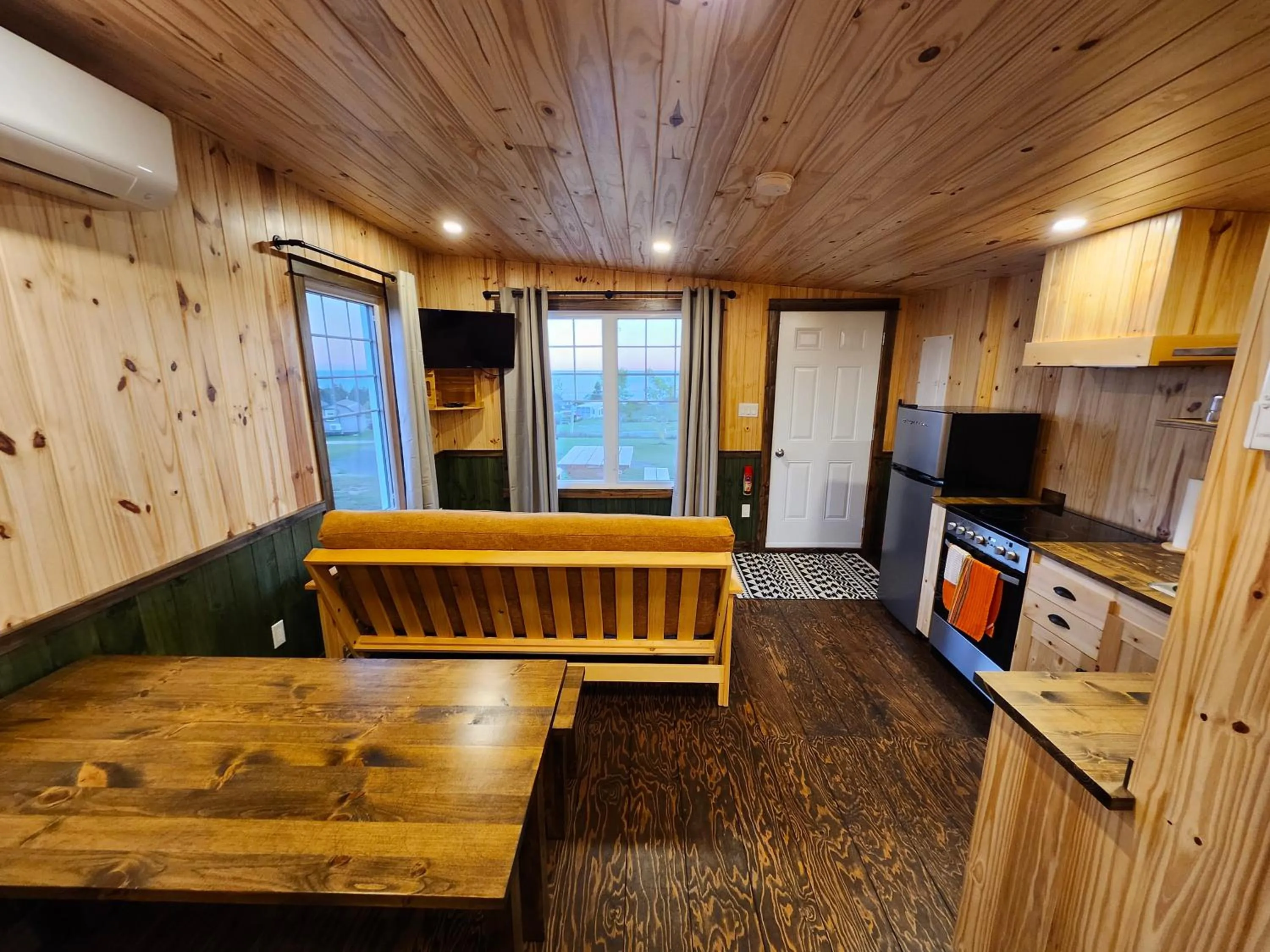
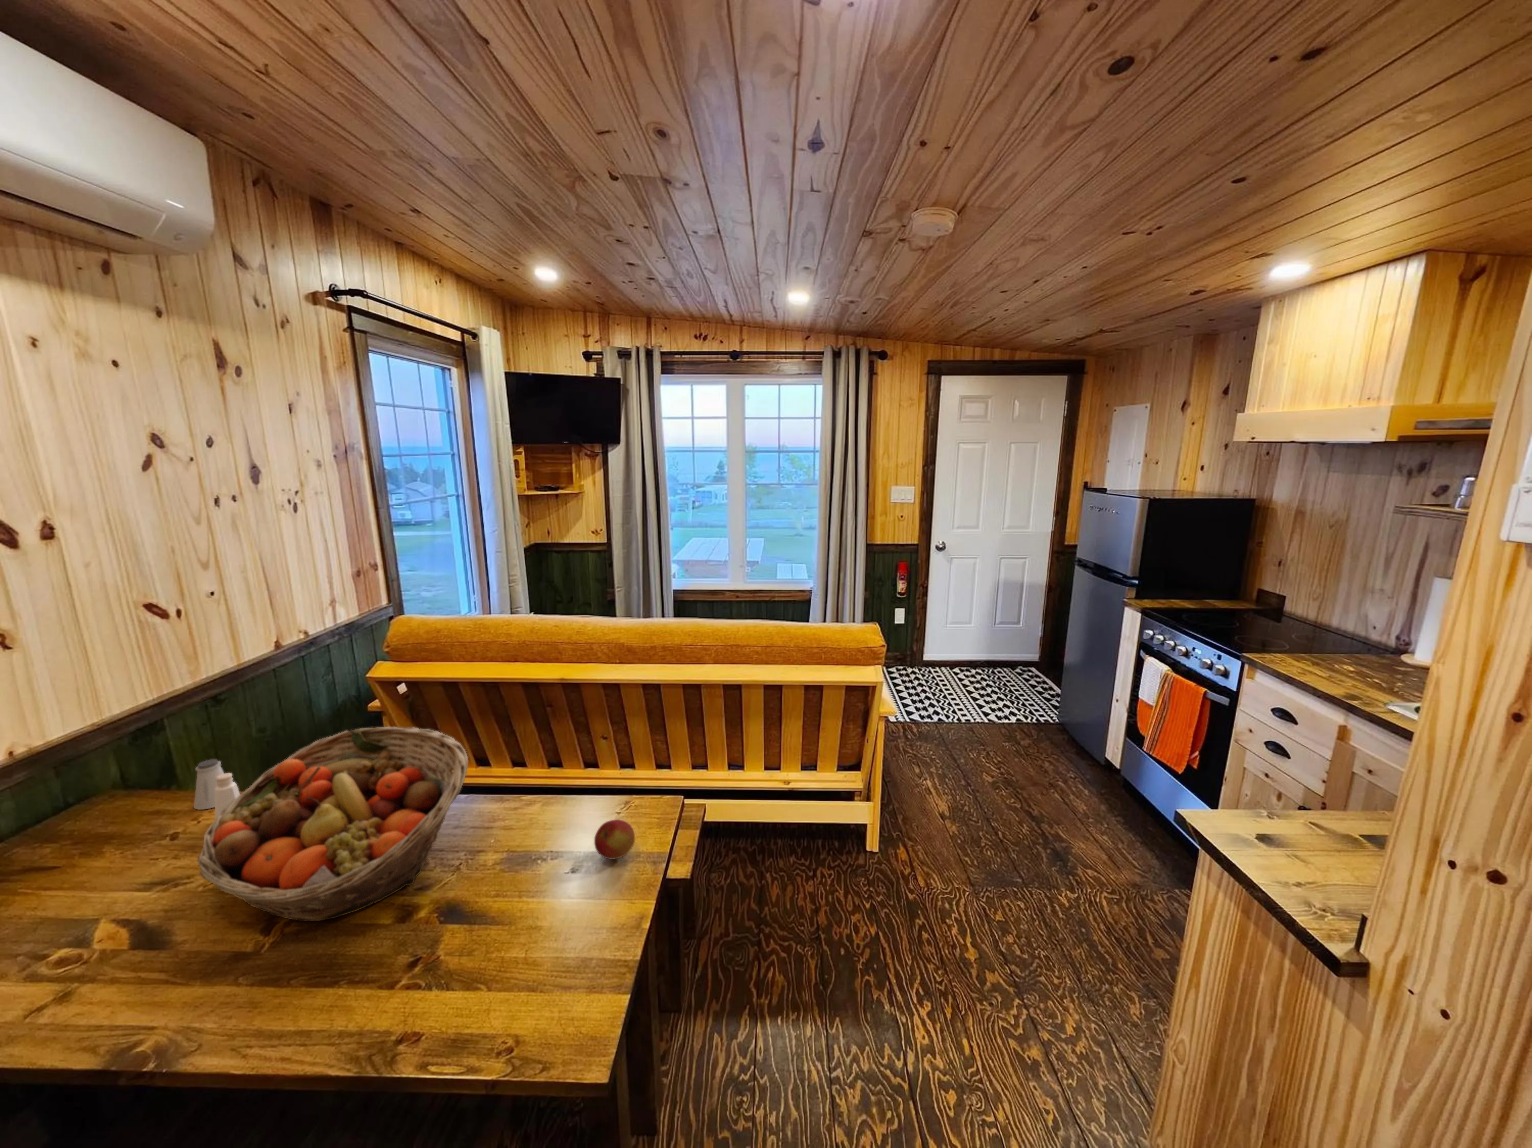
+ apple [593,819,636,860]
+ pepper shaker [215,773,240,820]
+ fruit basket [197,727,469,922]
+ saltshaker [193,758,224,810]
